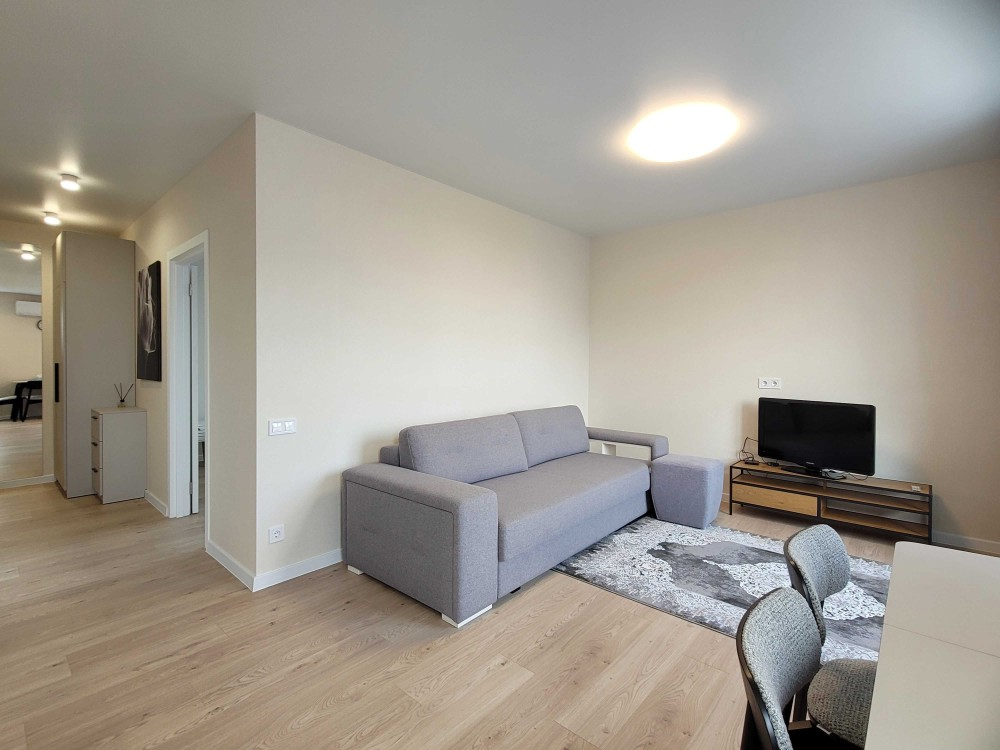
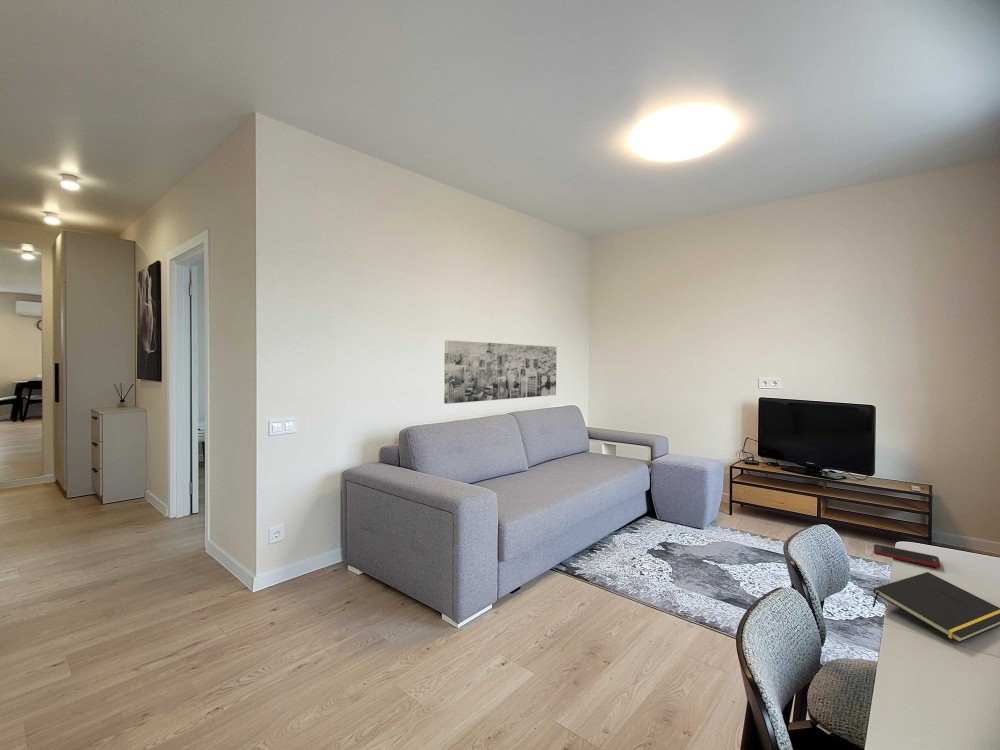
+ notepad [871,571,1000,644]
+ cell phone [873,543,942,568]
+ wall art [443,339,558,405]
